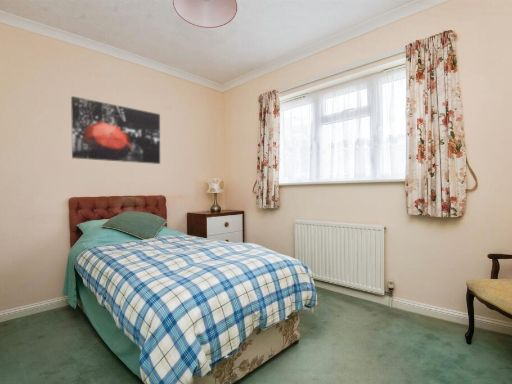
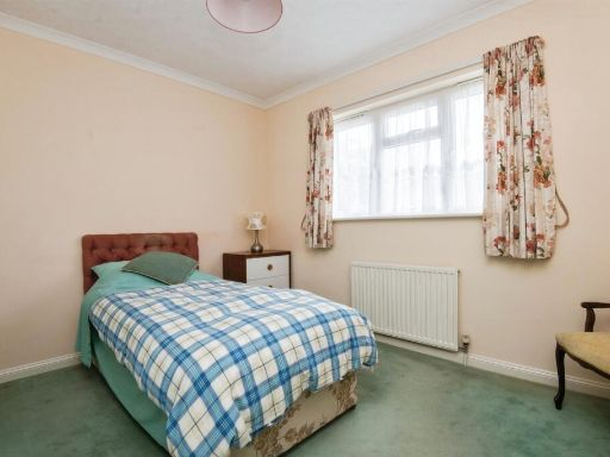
- wall art [70,95,161,165]
